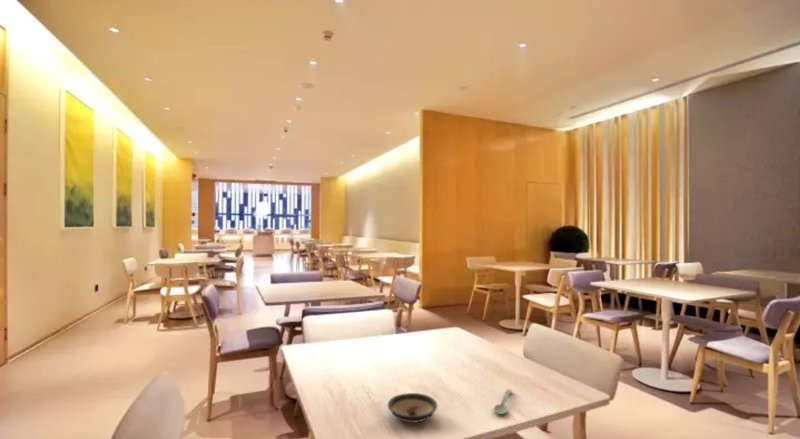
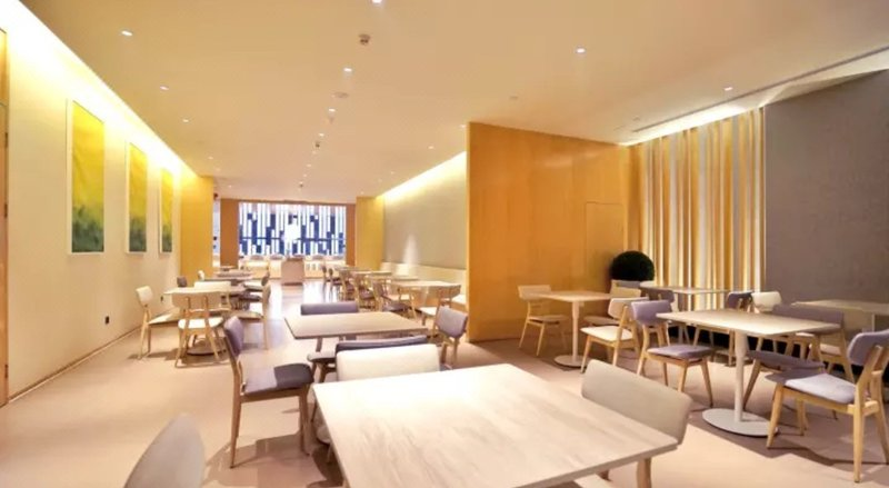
- saucer [387,392,438,424]
- spoon [493,388,513,415]
